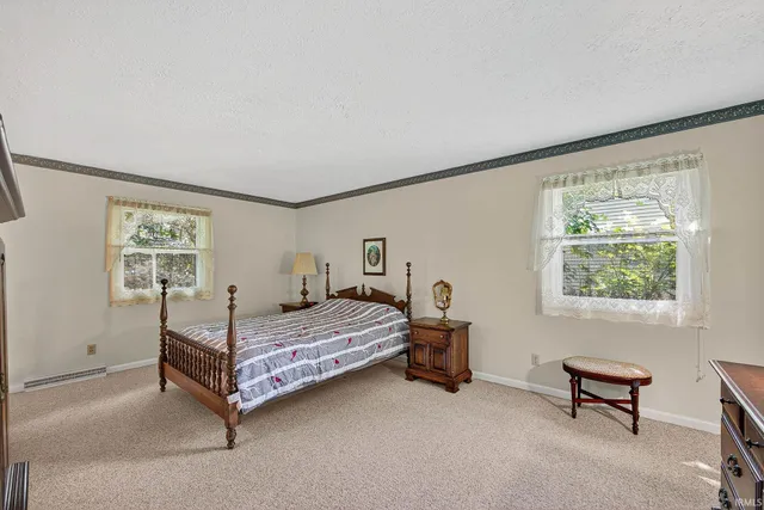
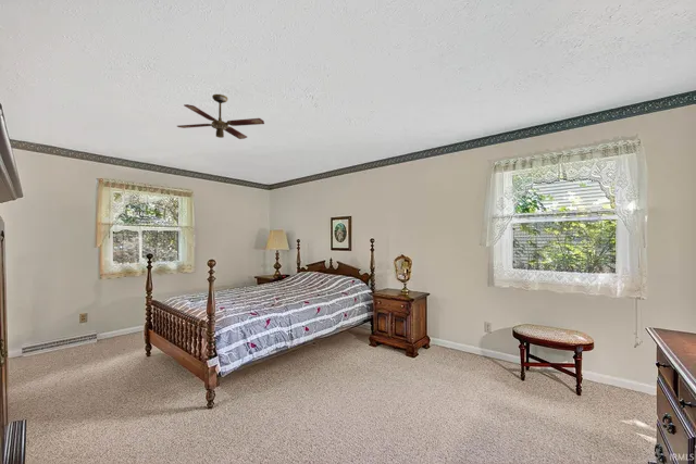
+ ceiling fan [176,93,265,140]
